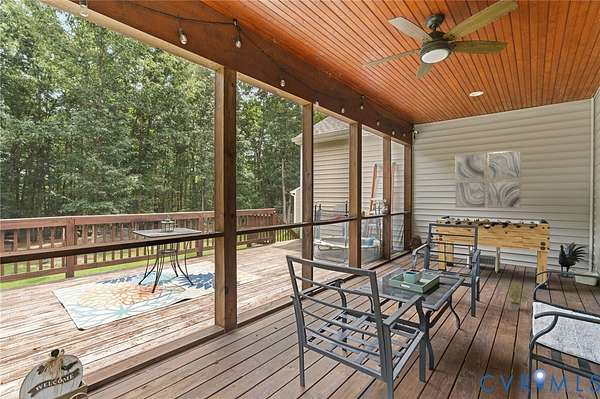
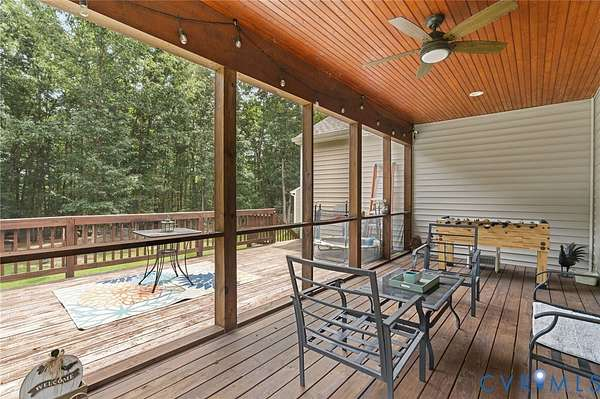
- wall art [455,149,522,209]
- potted plant [502,282,534,312]
